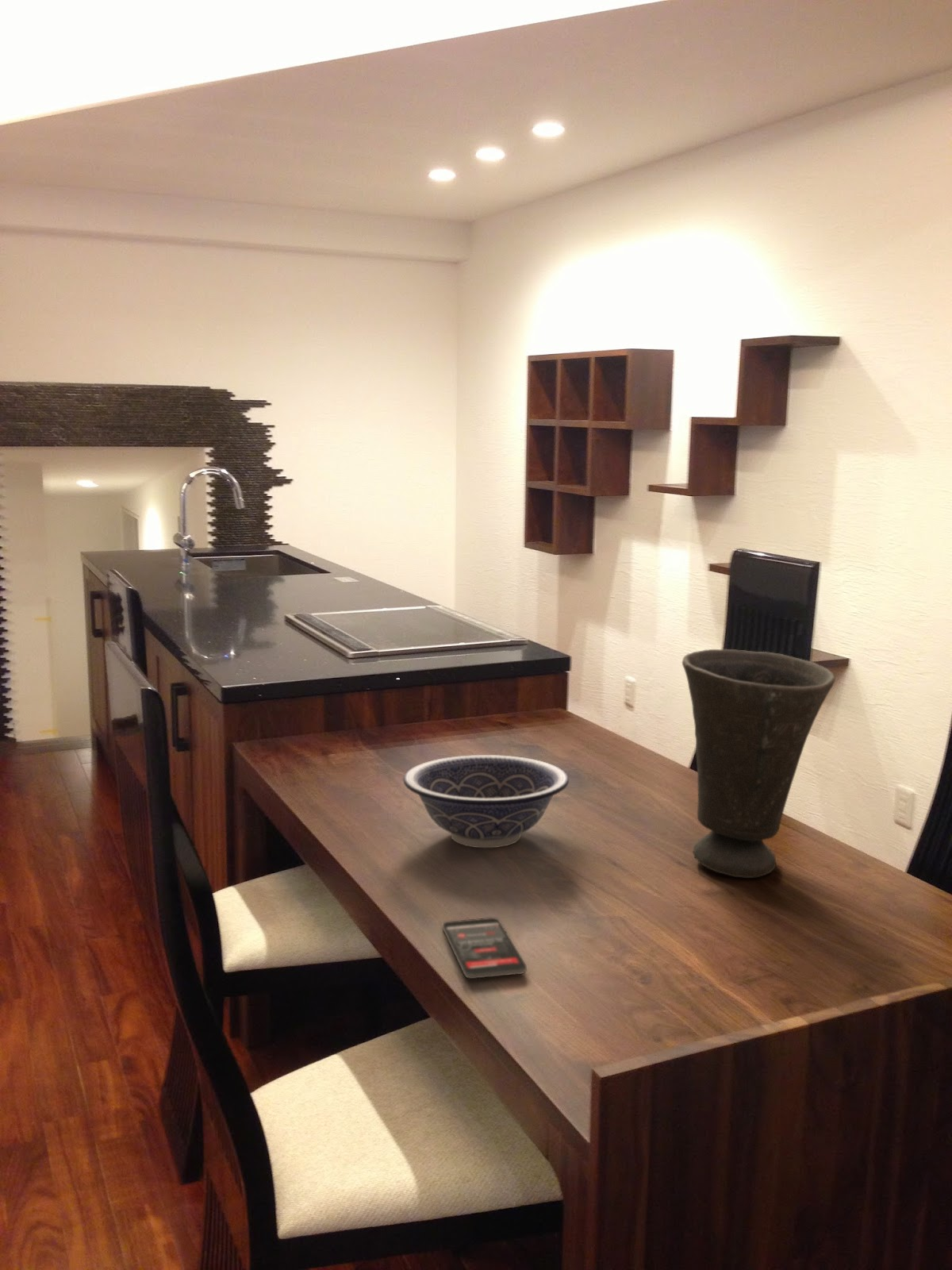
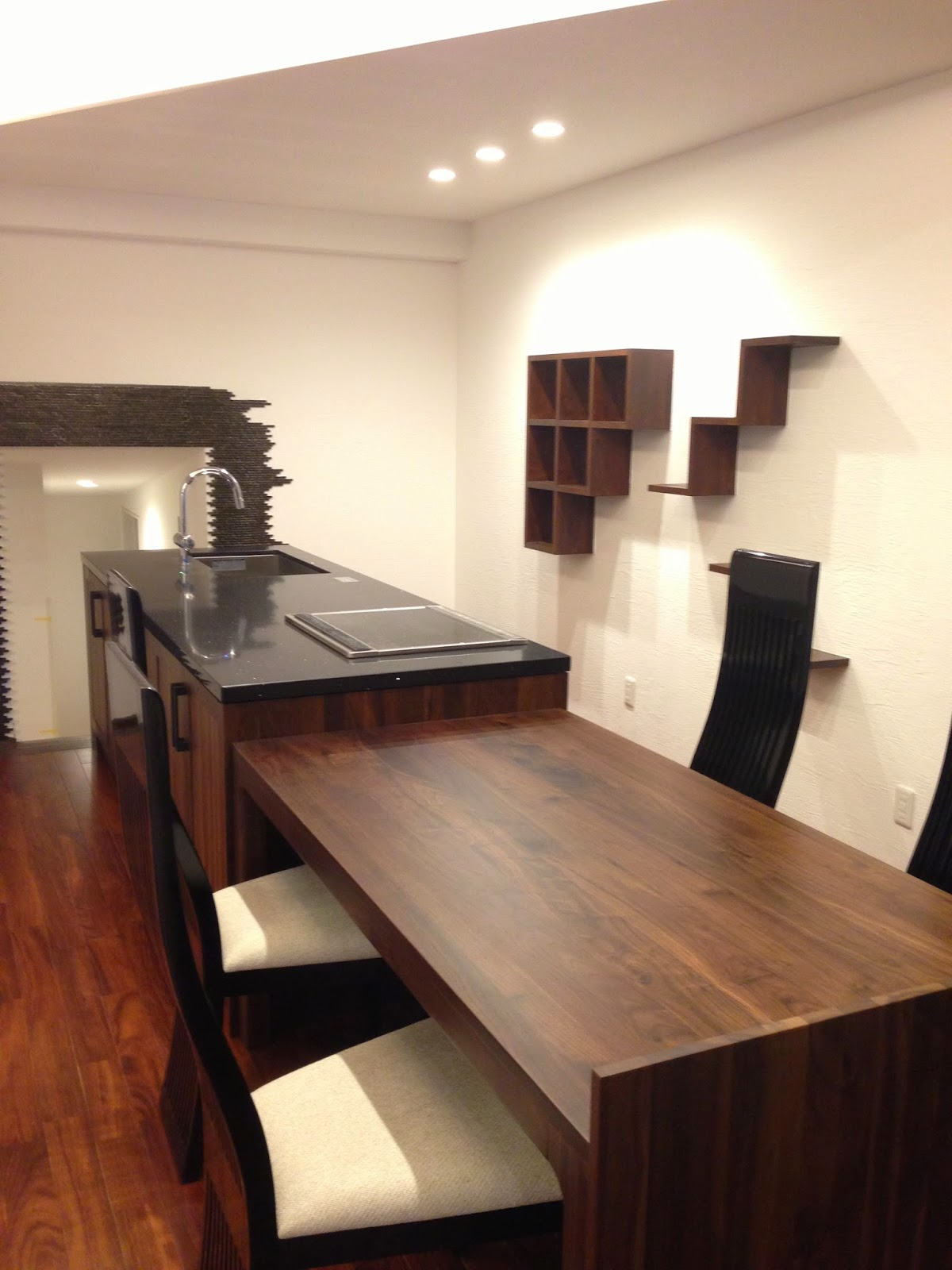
- smartphone [442,917,528,979]
- vase [681,648,836,879]
- decorative bowl [402,754,570,849]
